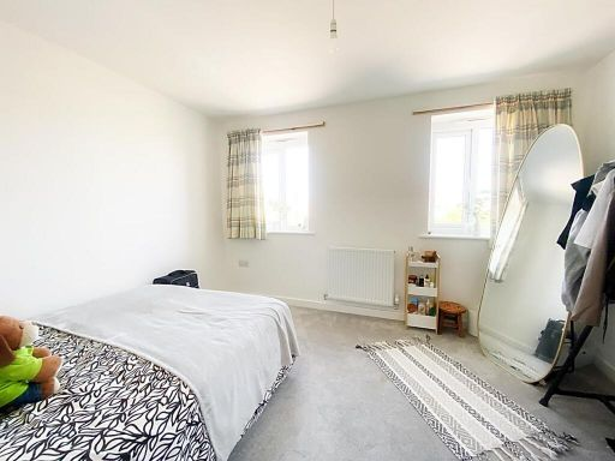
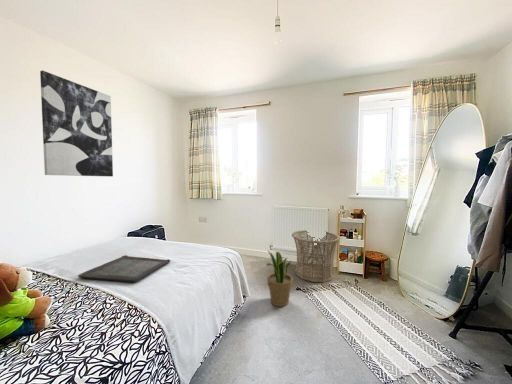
+ basket [291,229,341,283]
+ potted plant [265,250,294,308]
+ serving tray [77,254,171,283]
+ wall art [39,69,114,177]
